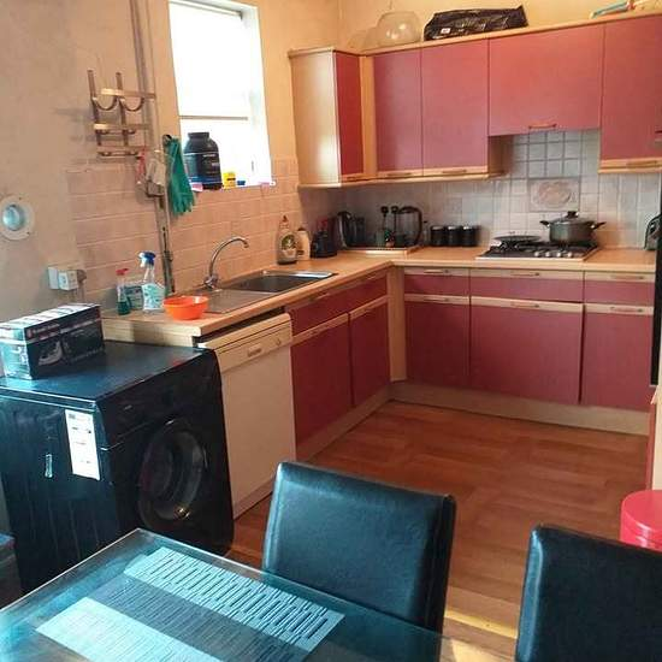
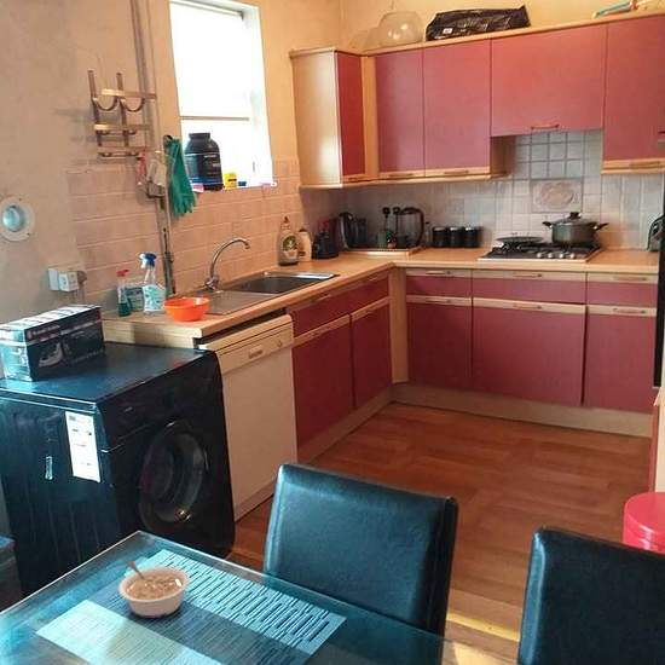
+ legume [117,560,191,619]
